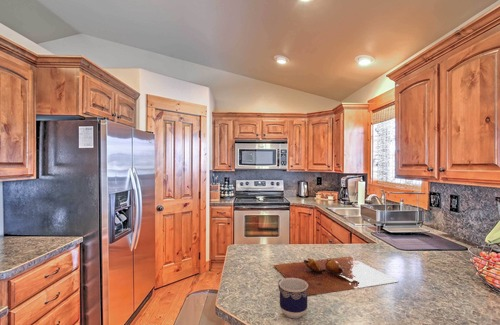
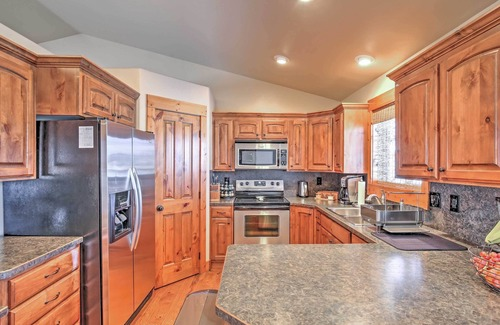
- cutting board [273,256,399,296]
- cup [277,277,308,319]
